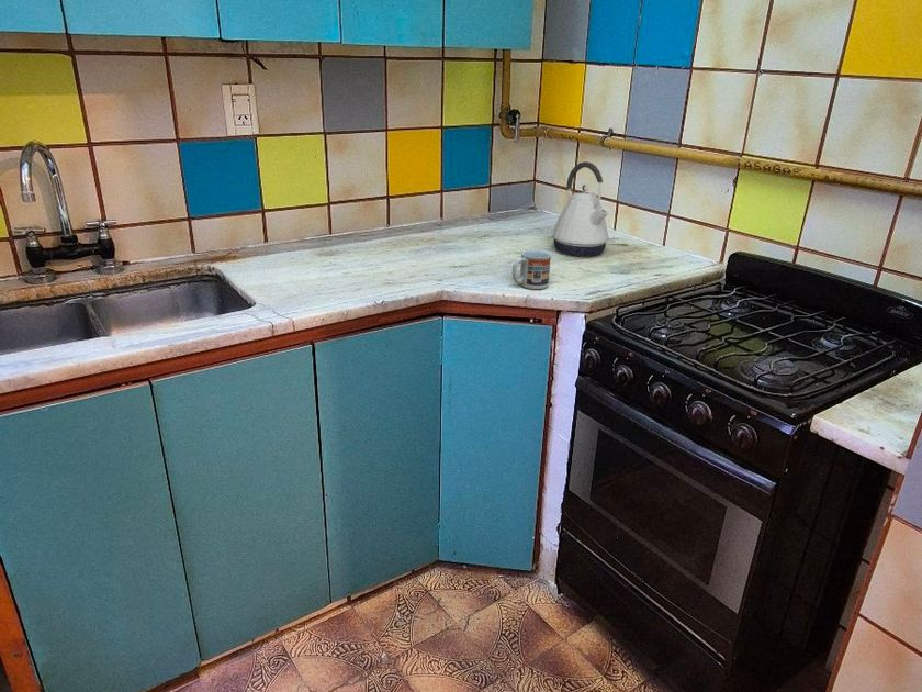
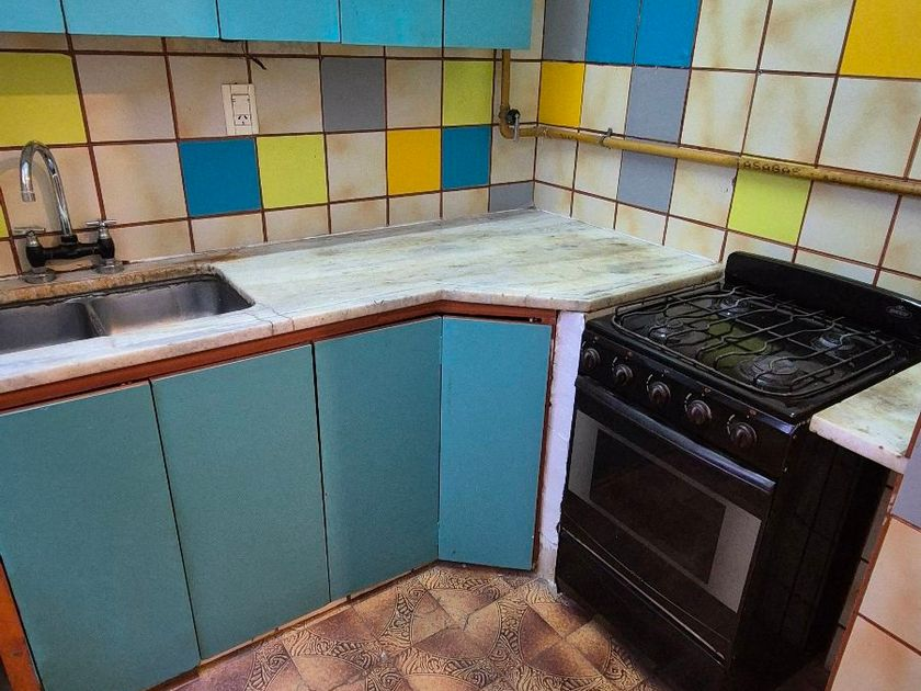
- kettle [551,160,610,257]
- cup [511,249,552,290]
